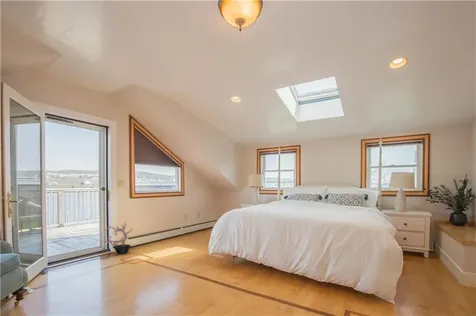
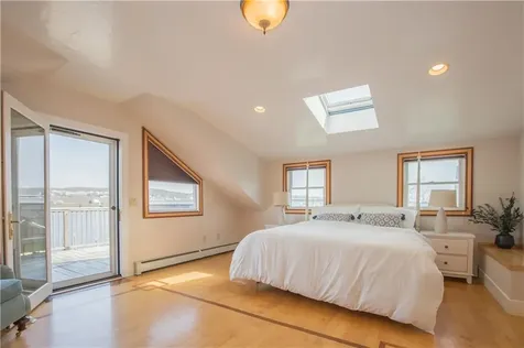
- potted plant [102,221,133,254]
